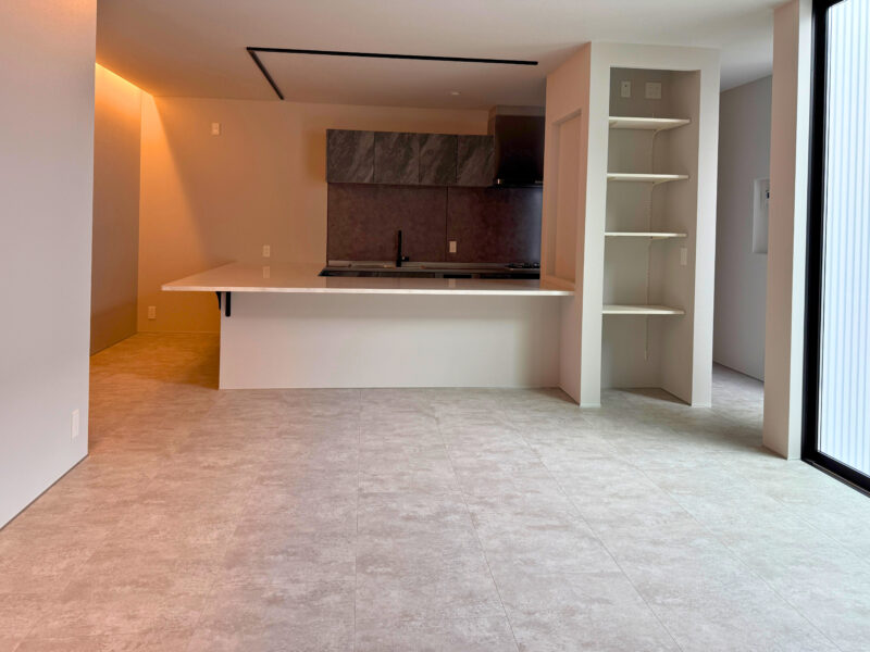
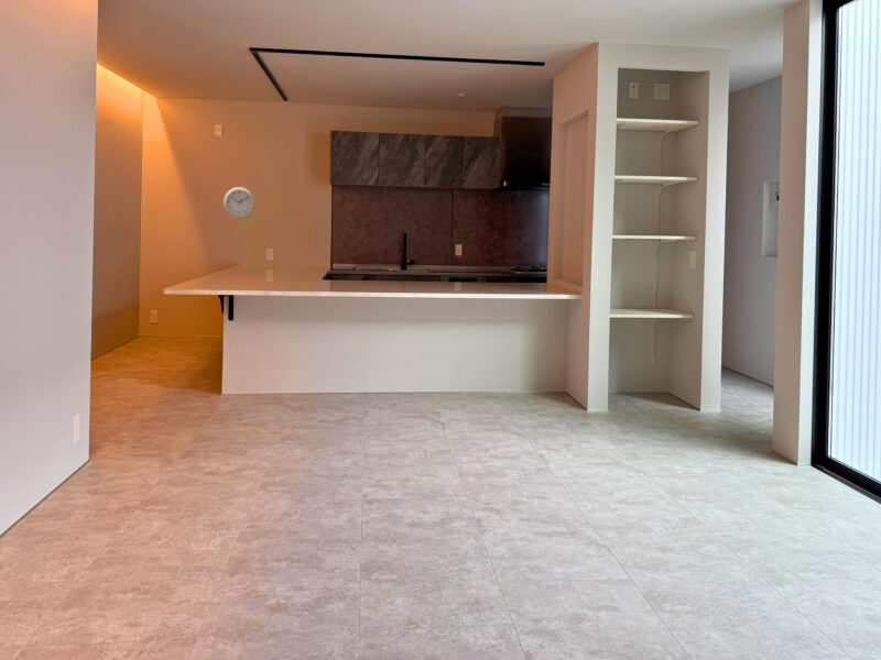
+ wall clock [222,186,255,219]
